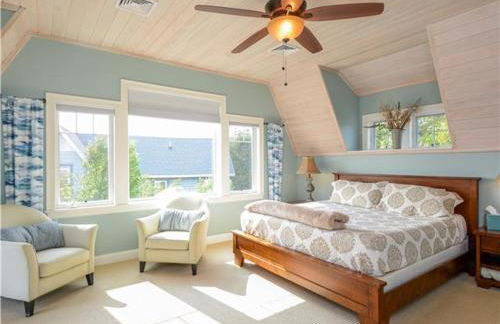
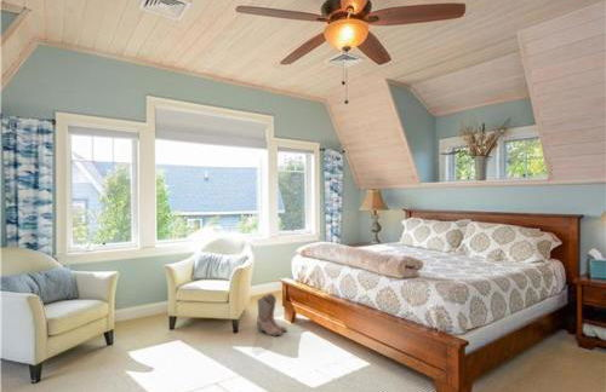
+ boots [256,293,288,336]
